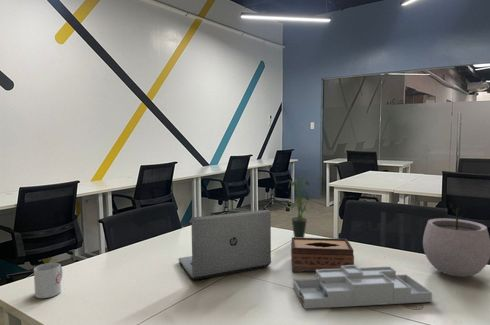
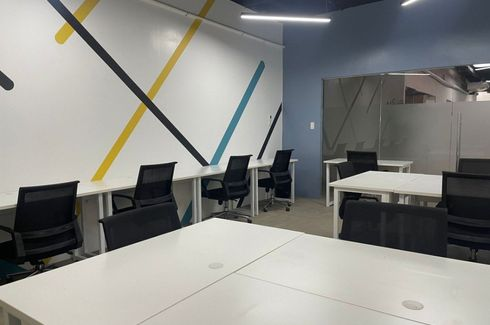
- mug [33,262,63,299]
- tissue box [290,236,355,273]
- plant pot [422,202,490,278]
- laptop [177,209,272,280]
- desk organizer [292,264,433,310]
- potted plant [287,175,315,238]
